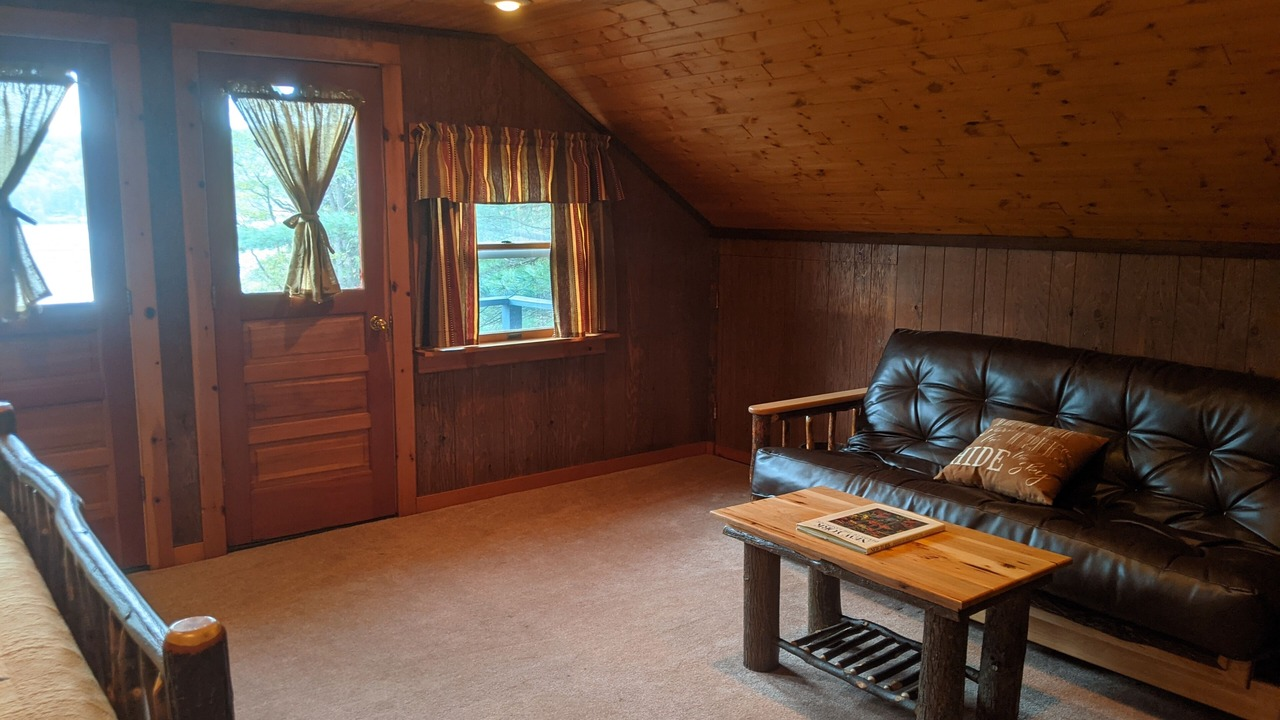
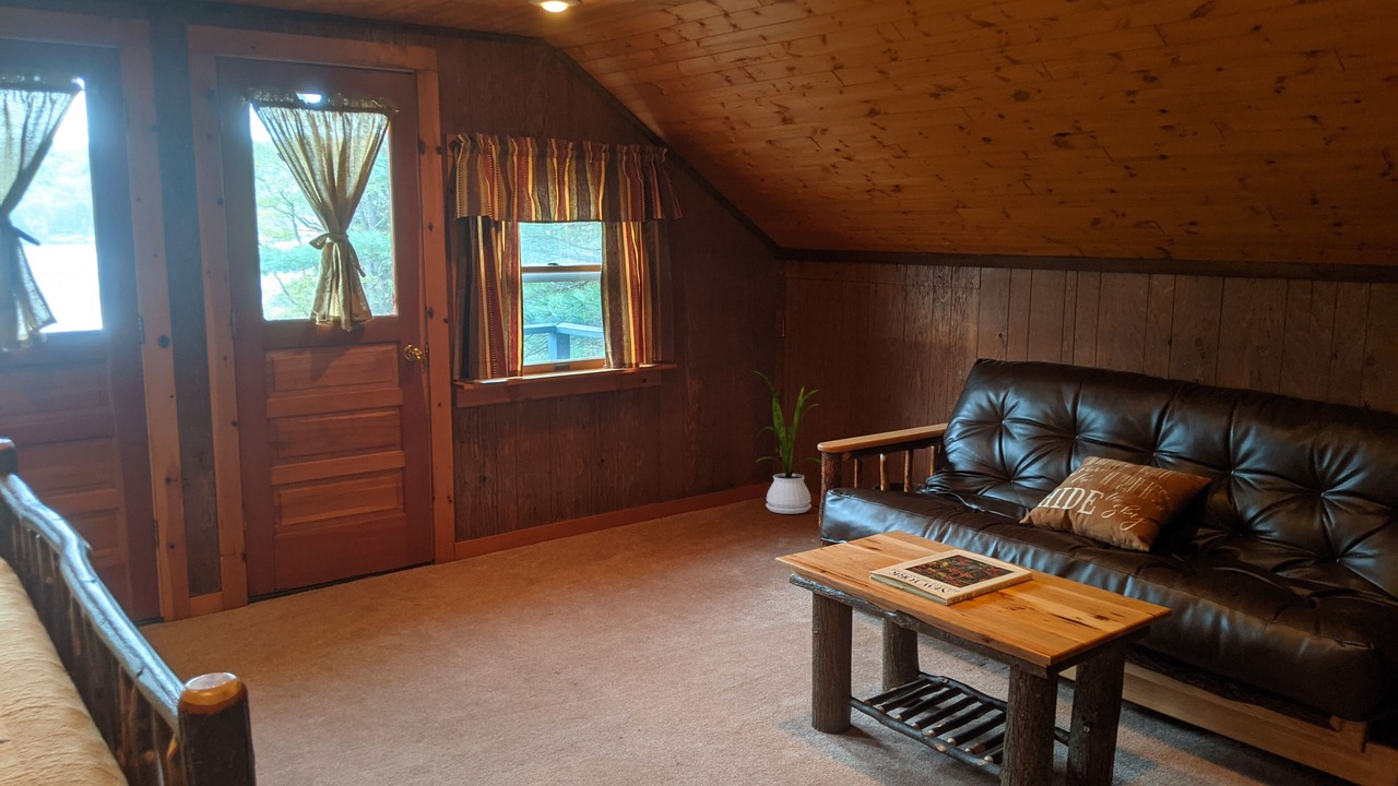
+ house plant [751,369,822,515]
